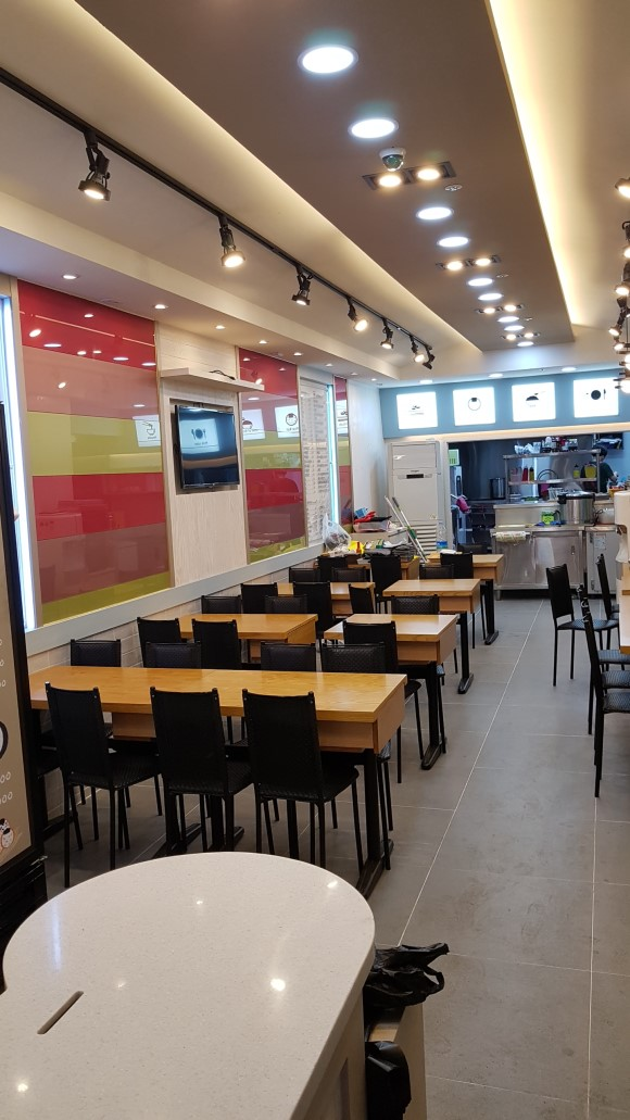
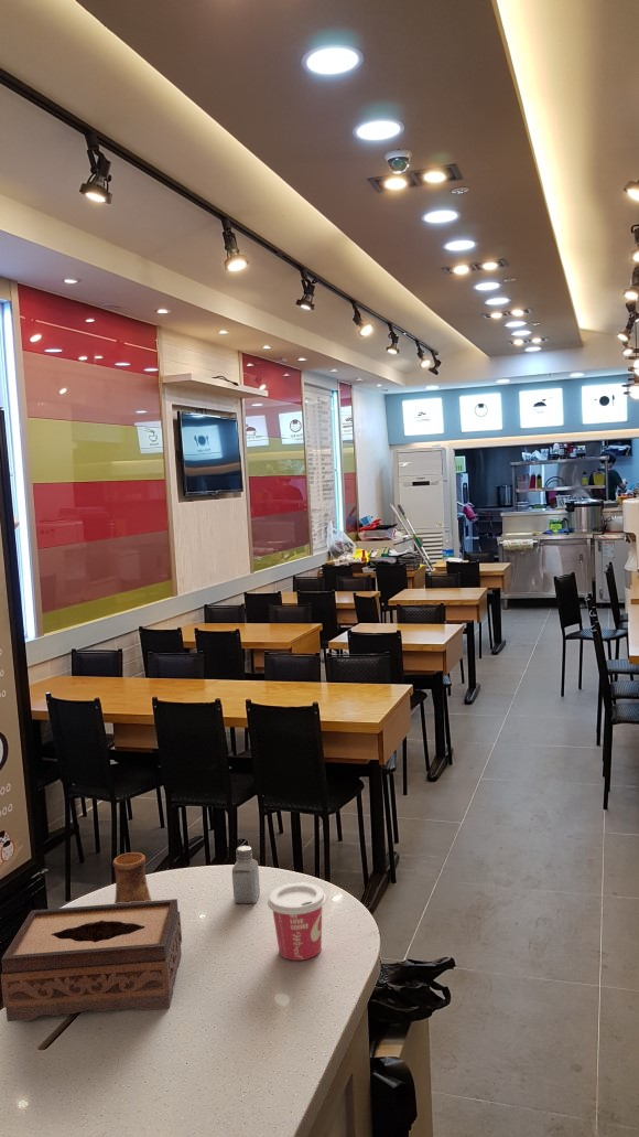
+ tissue box [0,898,183,1022]
+ cup [267,881,327,962]
+ saltshaker [231,845,261,904]
+ cup [111,851,153,904]
